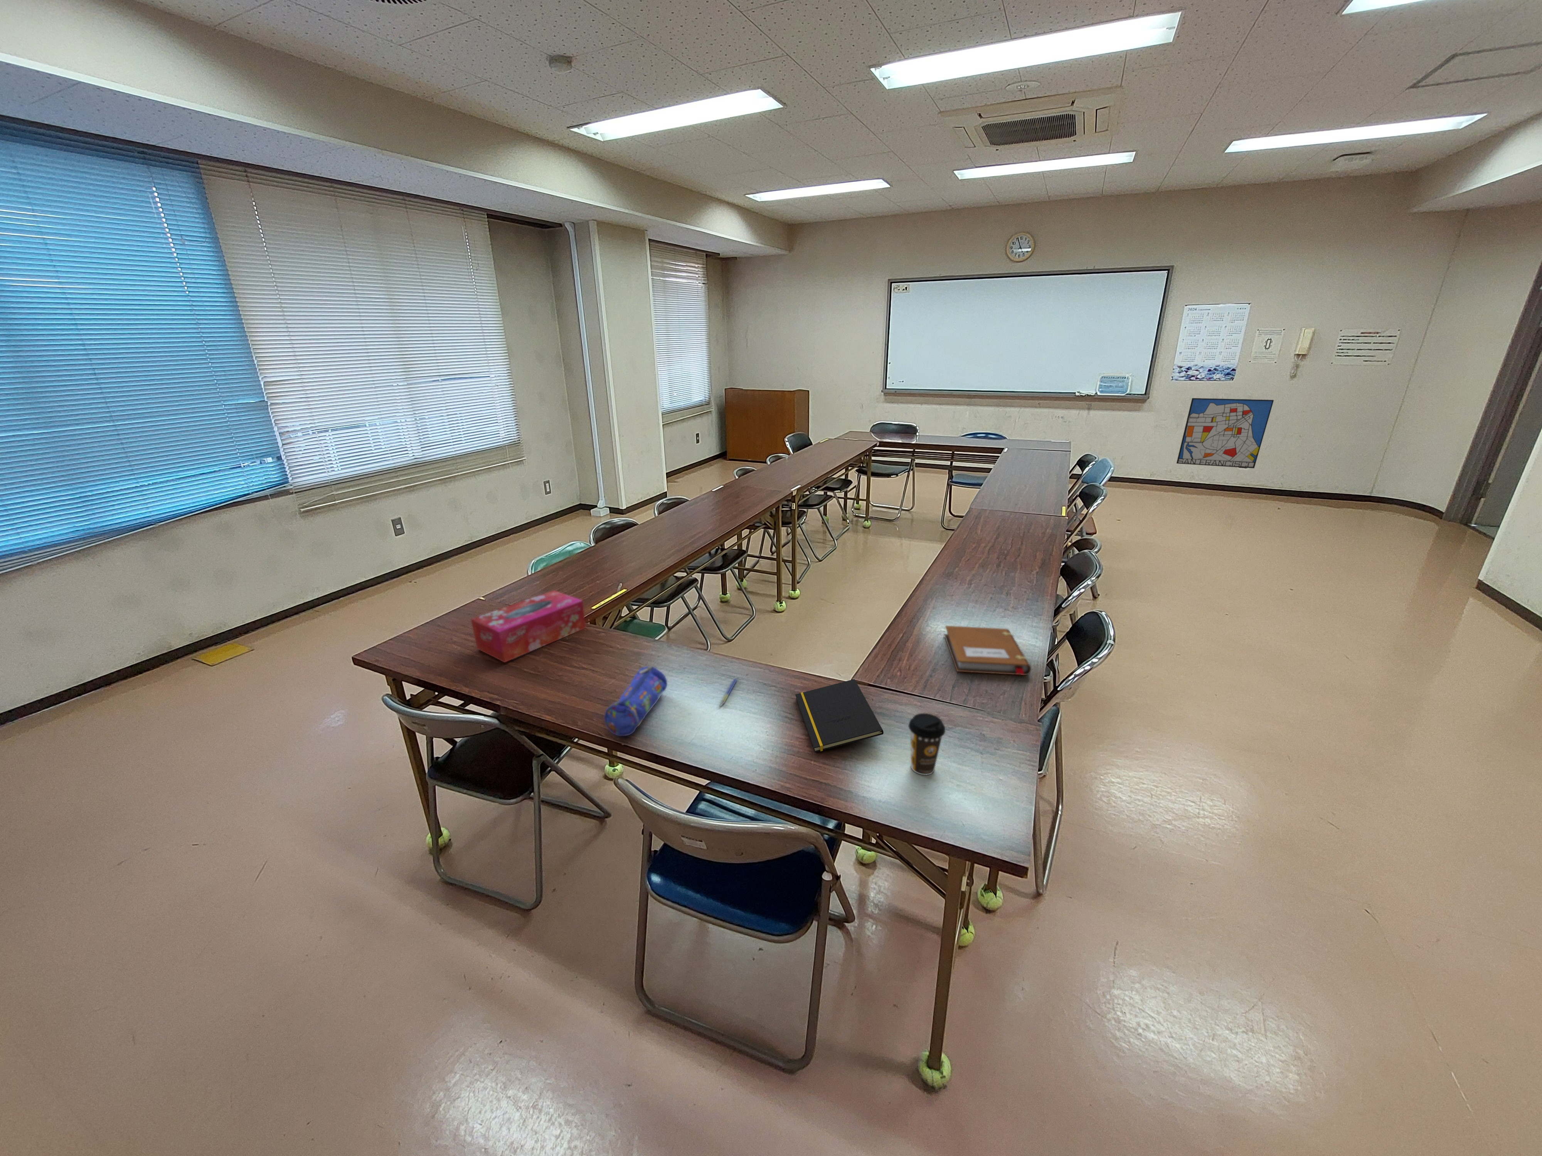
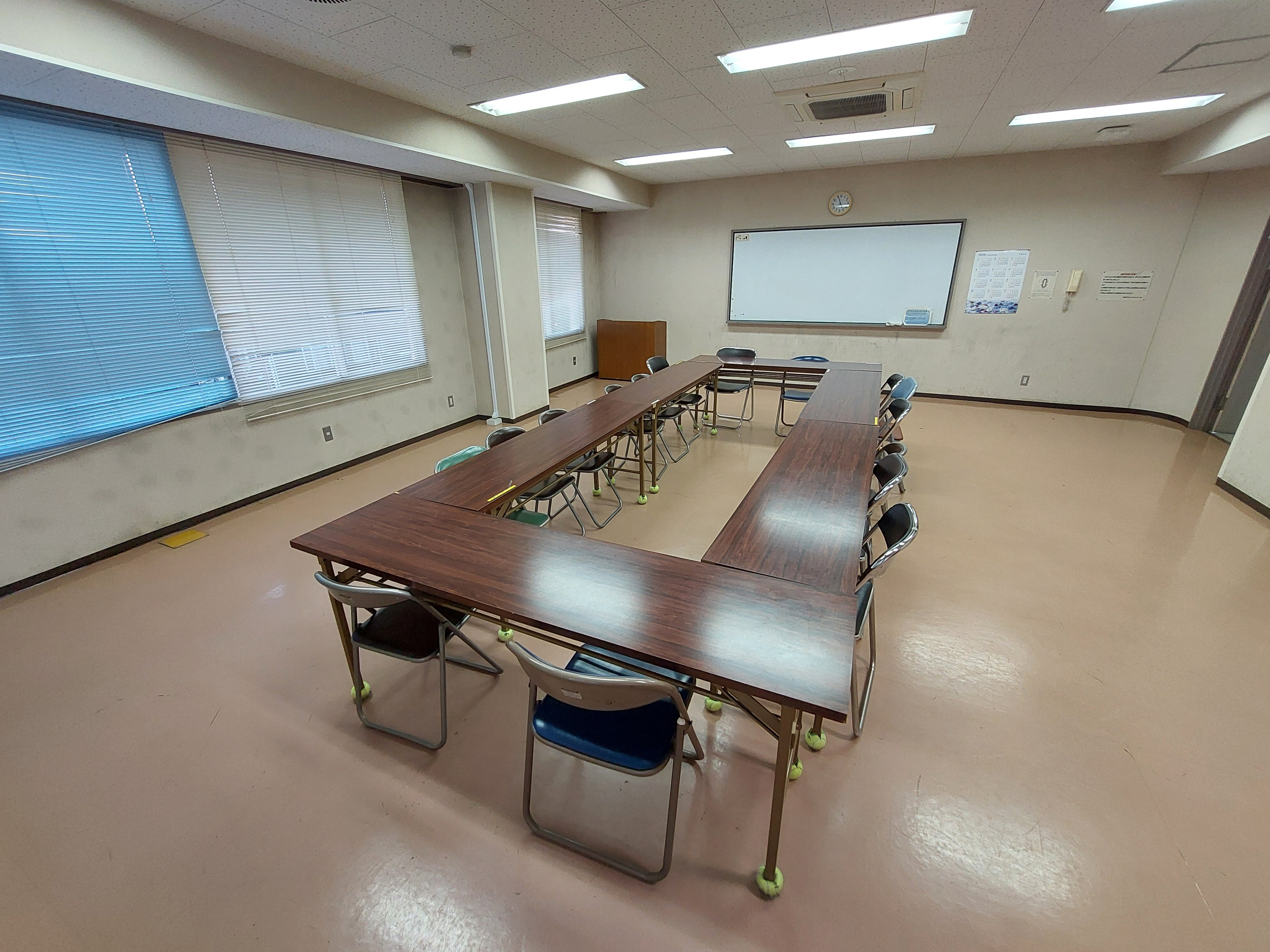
- pencil case [603,665,668,736]
- pen [720,676,738,707]
- wall art [1177,397,1274,469]
- tissue box [471,590,586,663]
- notepad [795,679,884,753]
- notebook [943,625,1032,676]
- coffee cup [908,713,946,776]
